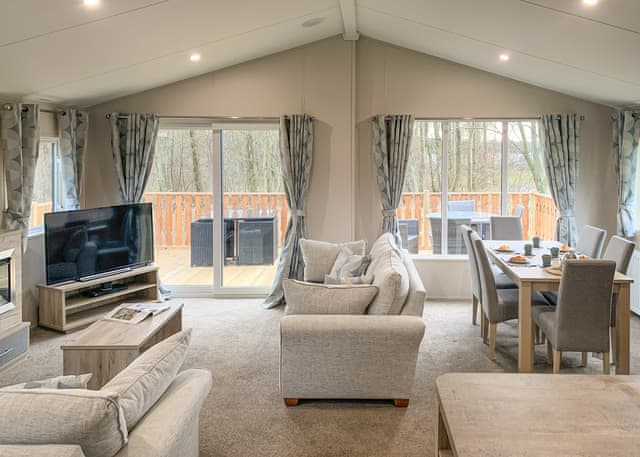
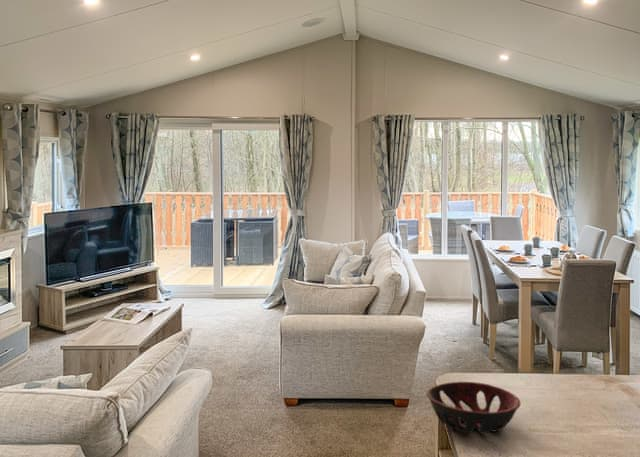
+ decorative bowl [425,381,522,435]
